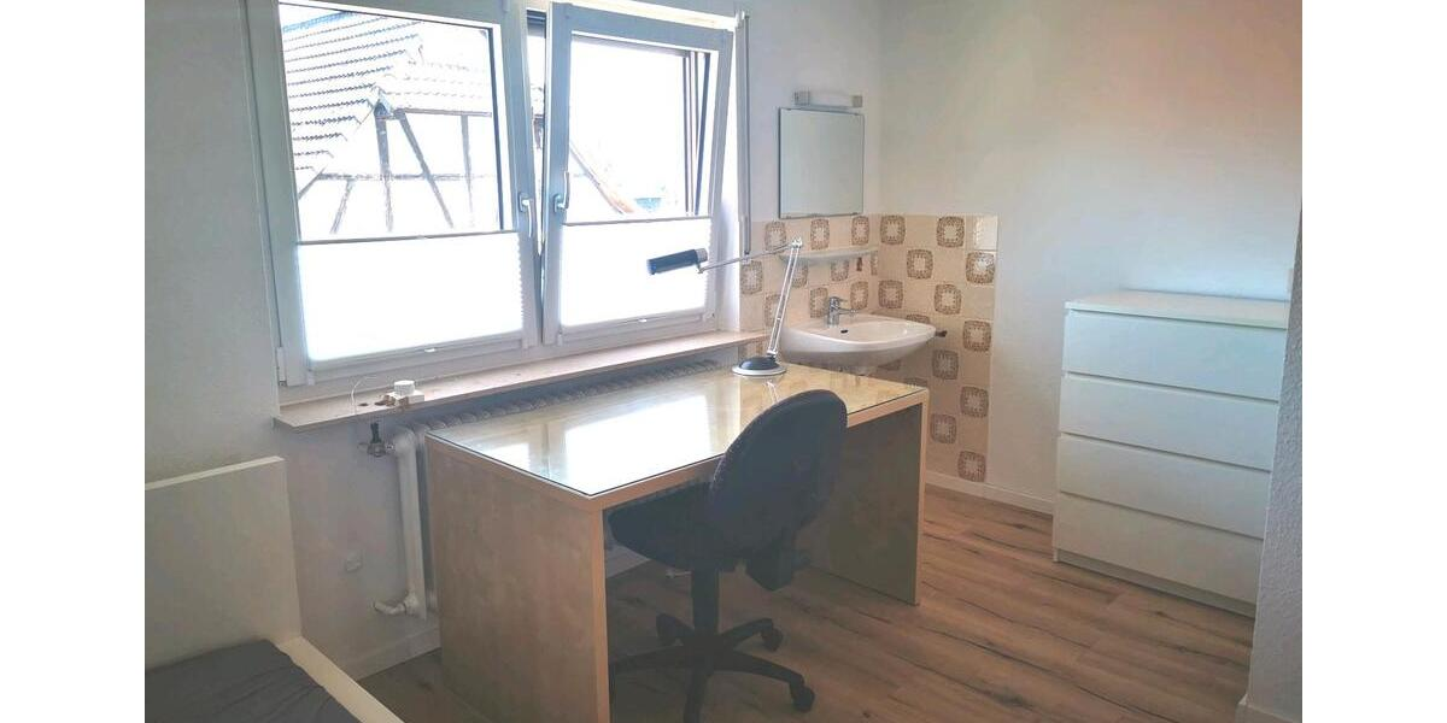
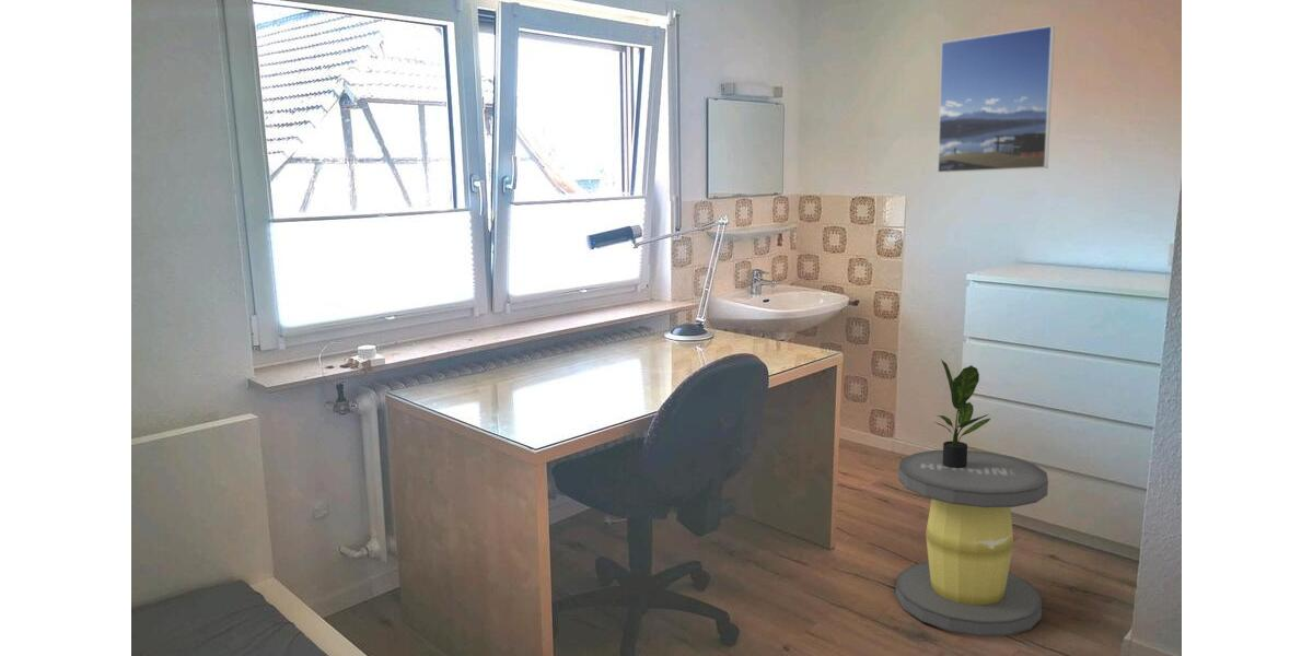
+ potted plant [932,359,991,468]
+ stool [895,449,1049,637]
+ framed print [937,24,1056,174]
